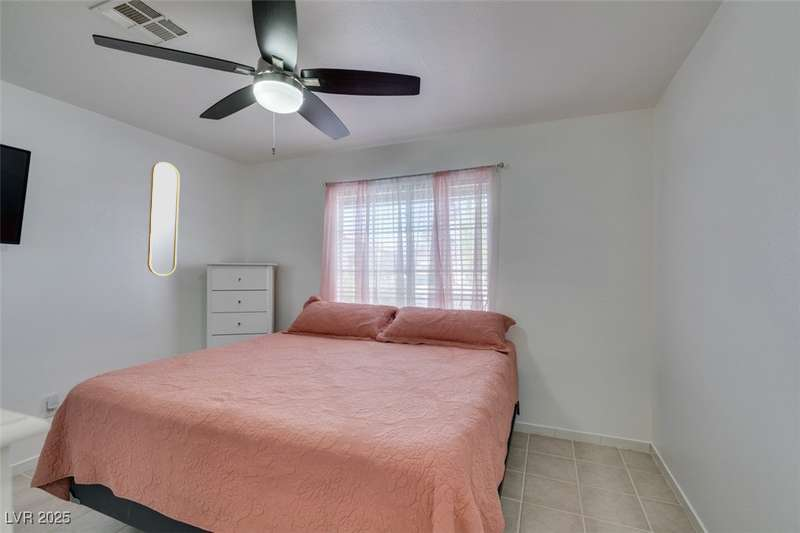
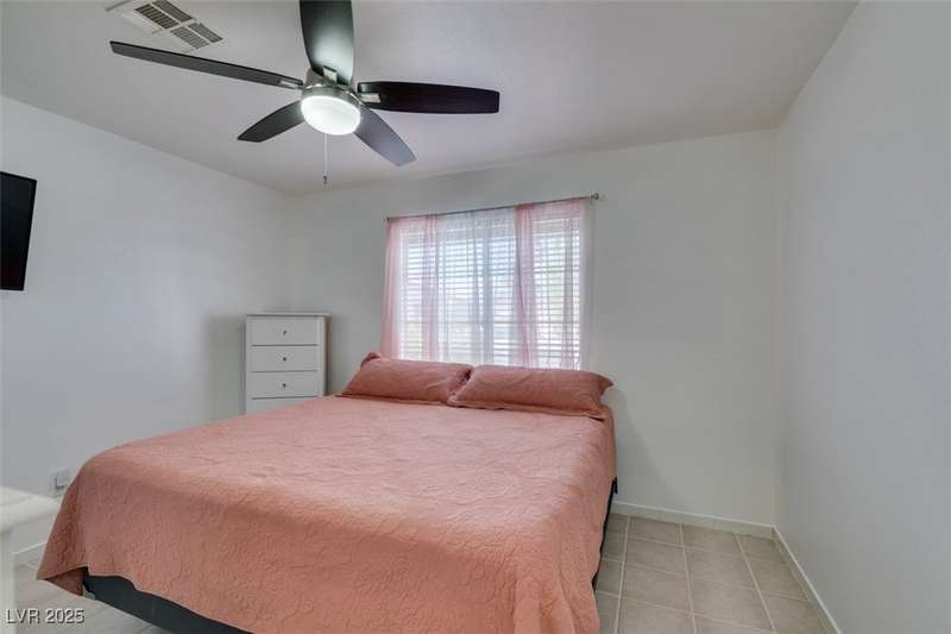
- home mirror [146,161,181,277]
